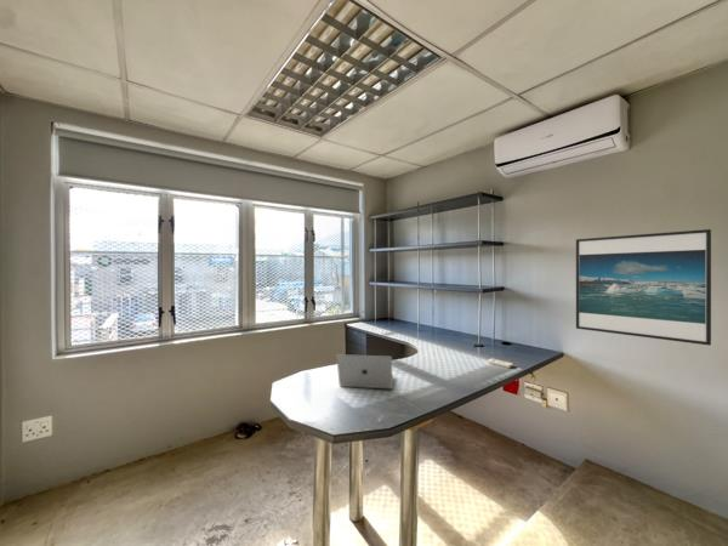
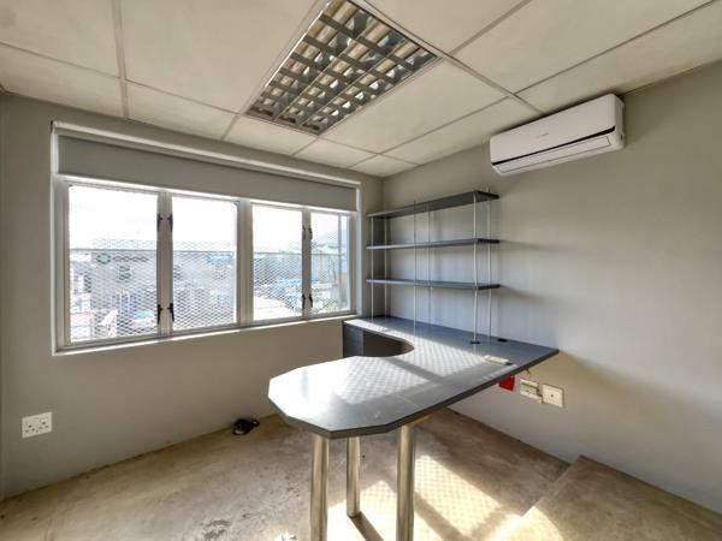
- laptop [335,353,394,391]
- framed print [575,228,712,347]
